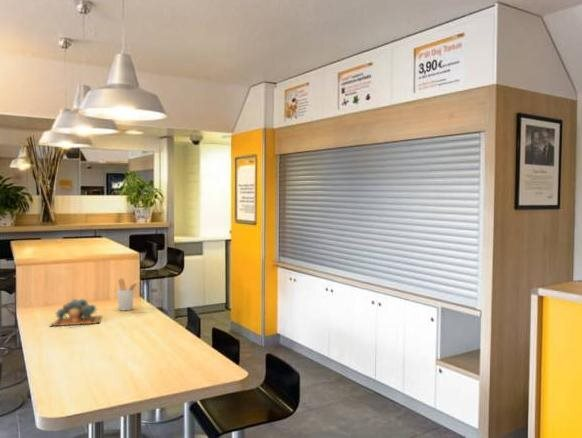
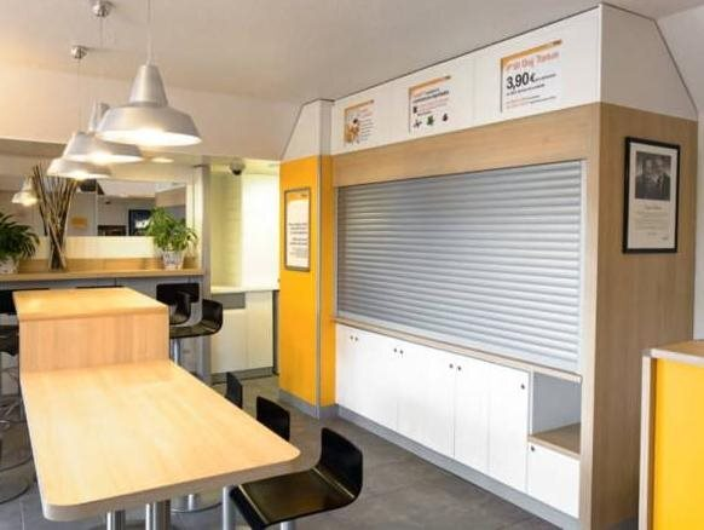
- succulent plant [49,298,103,327]
- utensil holder [116,277,141,311]
